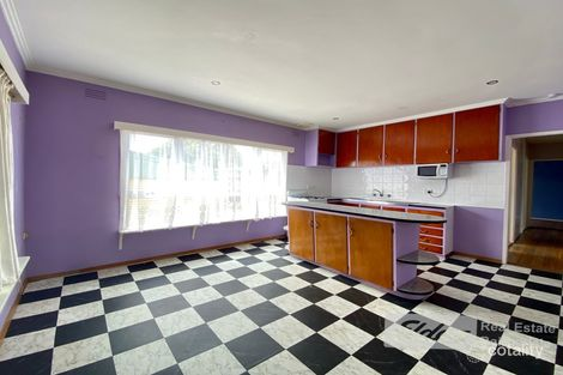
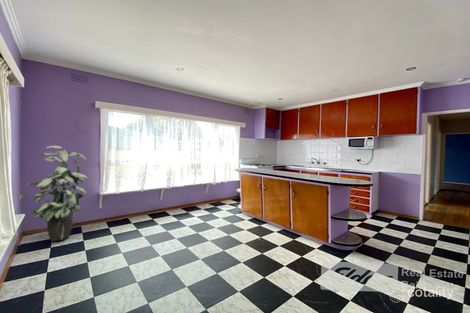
+ indoor plant [26,145,88,242]
